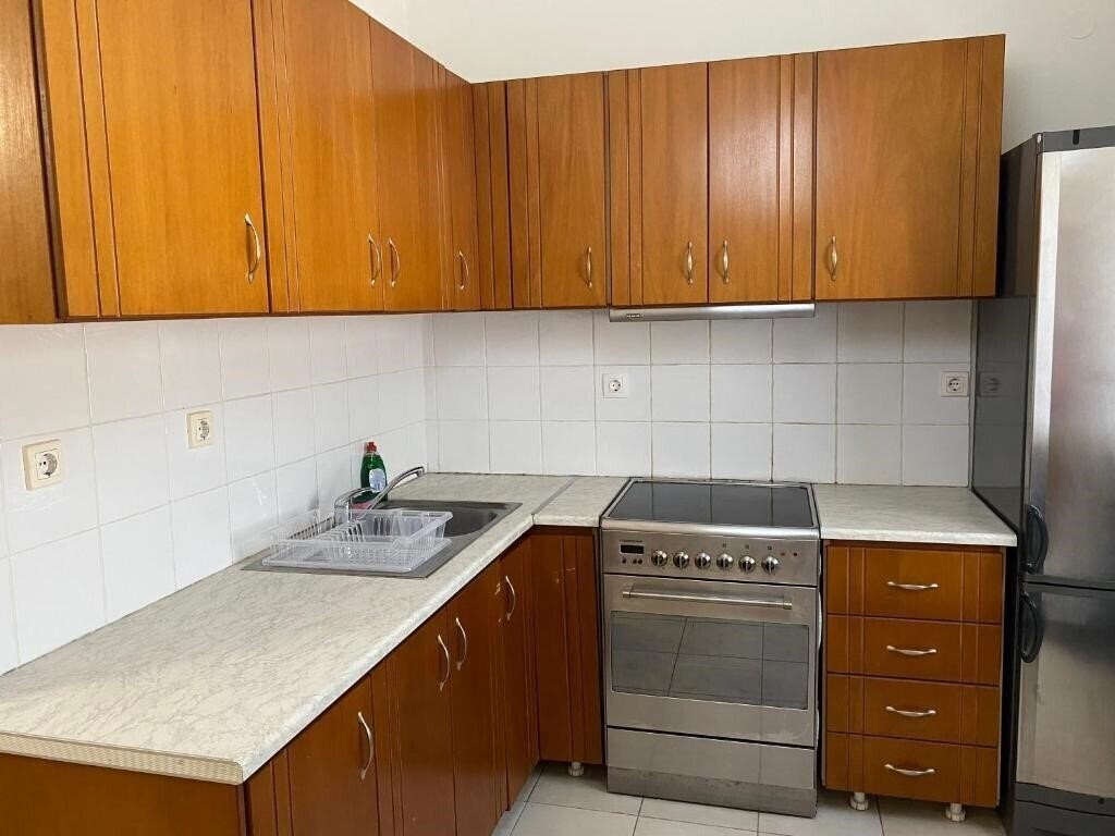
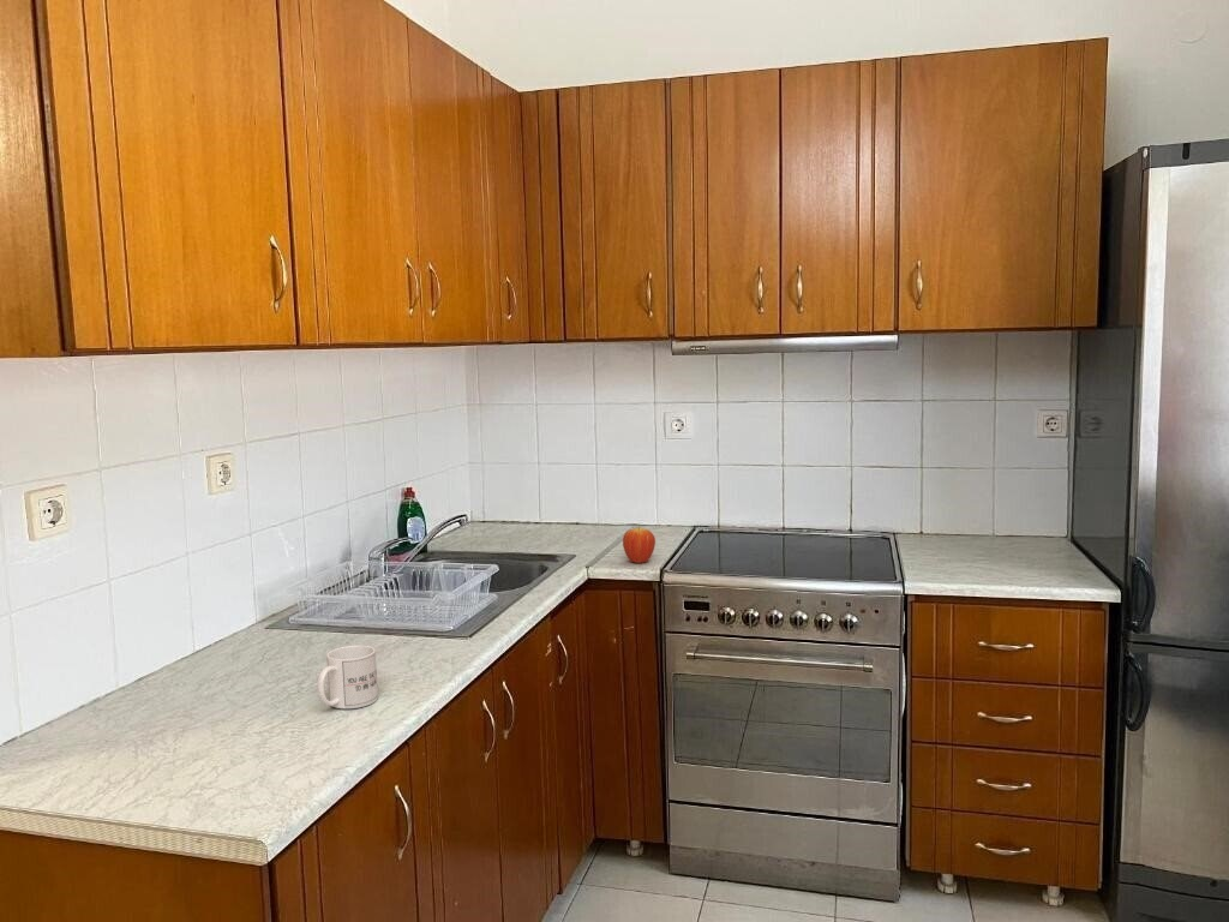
+ fruit [622,525,657,564]
+ mug [317,645,379,710]
